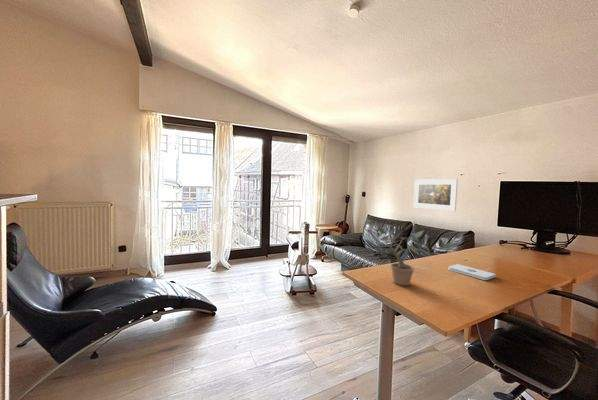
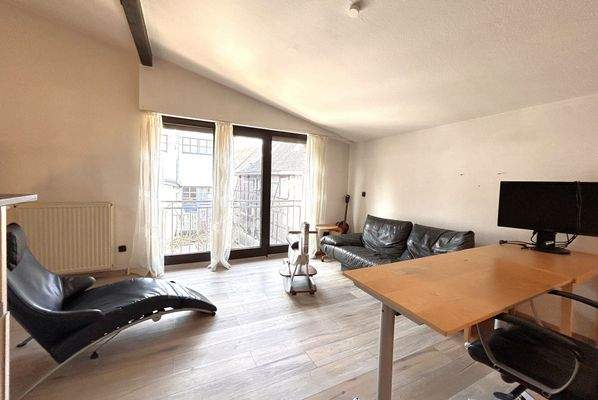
- potted plant [373,220,425,287]
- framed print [412,178,459,212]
- notepad [447,263,497,281]
